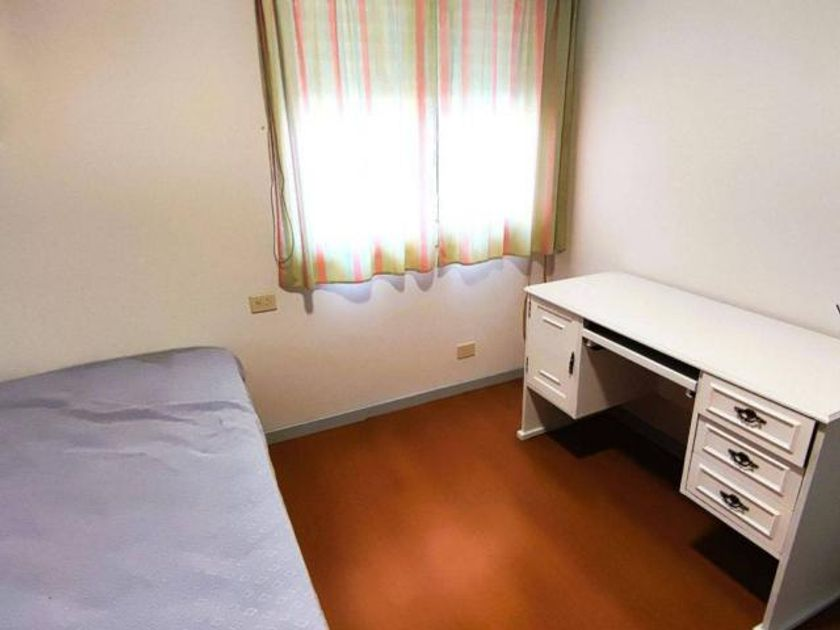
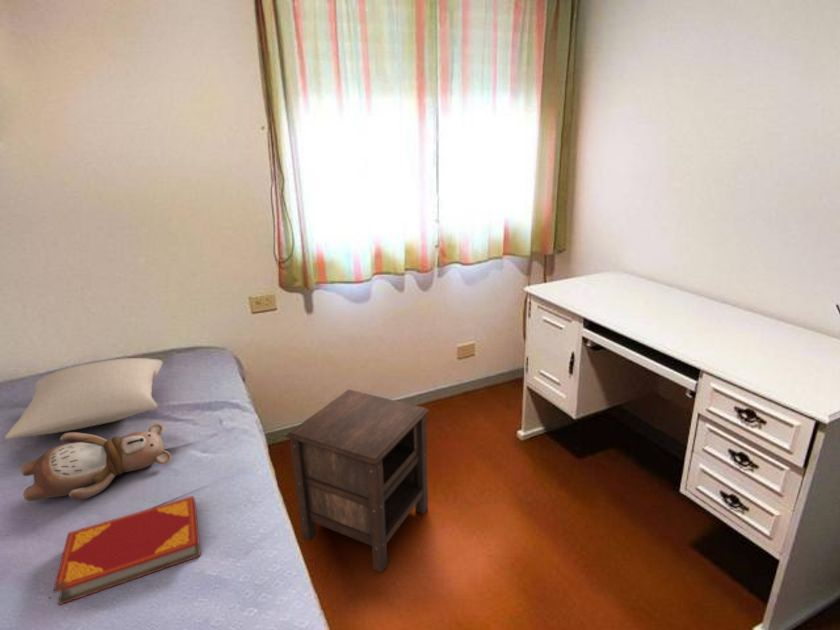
+ nightstand [284,388,430,574]
+ hardback book [52,495,202,606]
+ pillow [4,357,164,440]
+ teddy bear [20,423,172,502]
